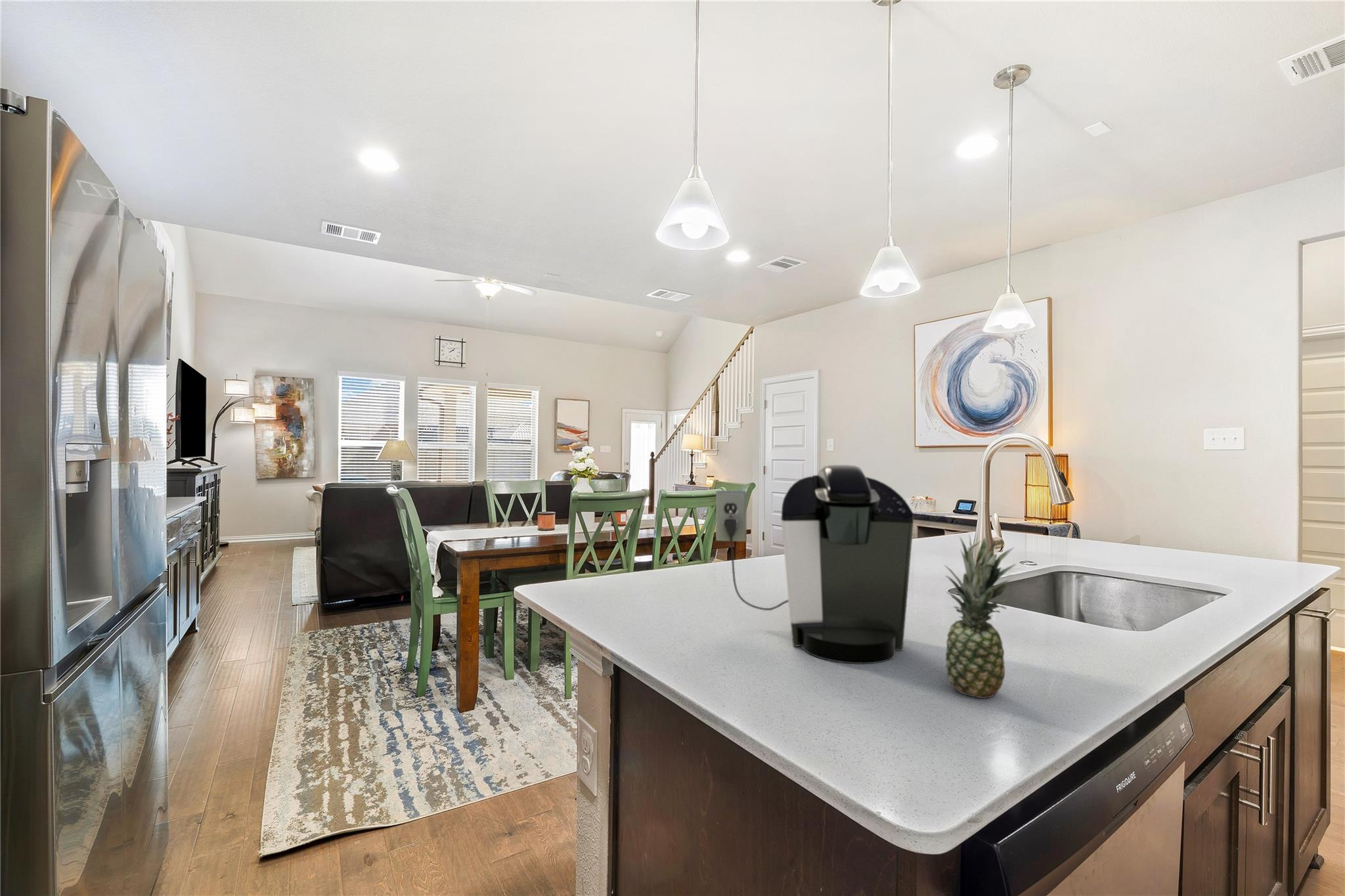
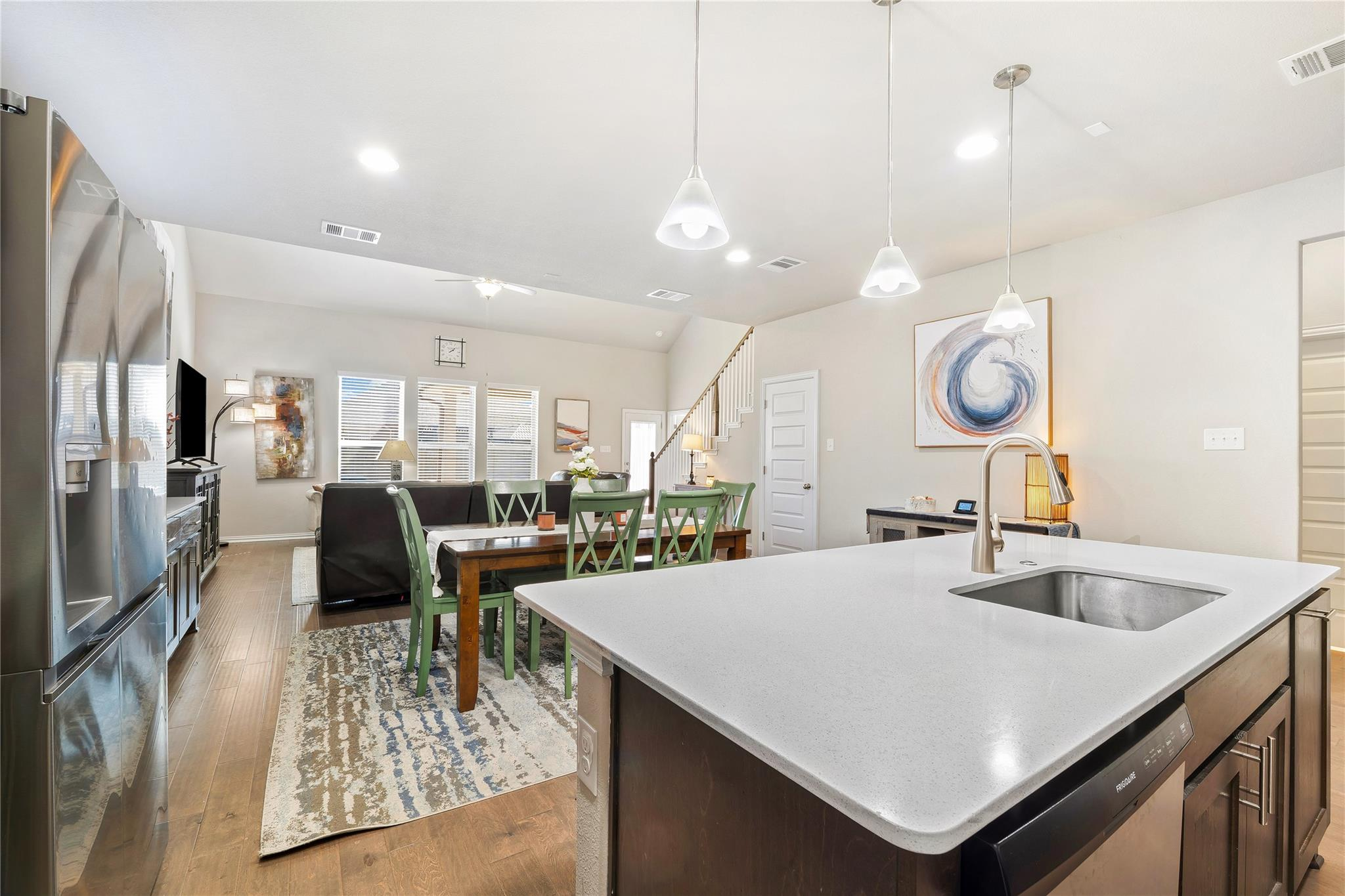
- fruit [943,534,1018,699]
- coffee maker [715,464,914,665]
